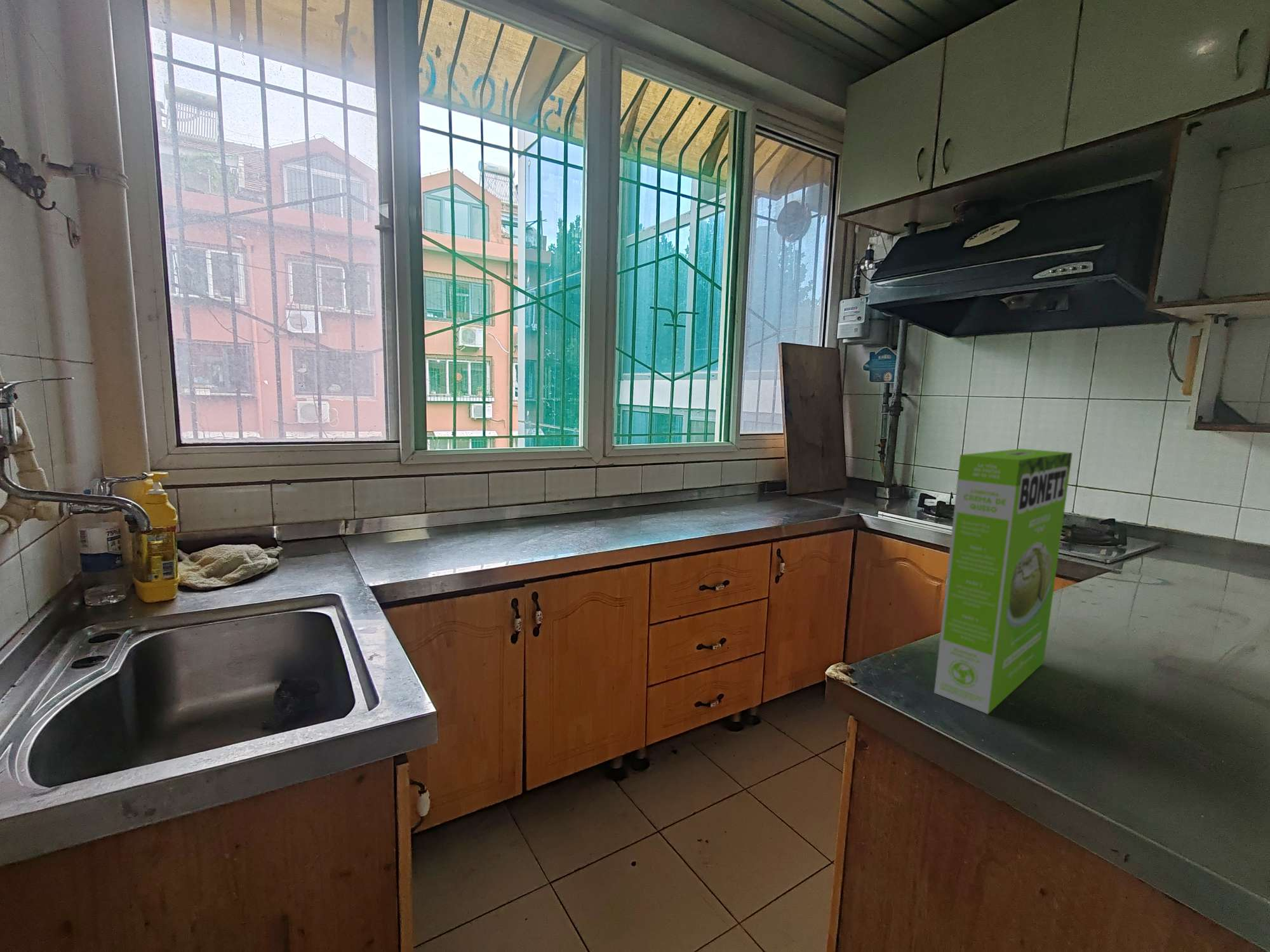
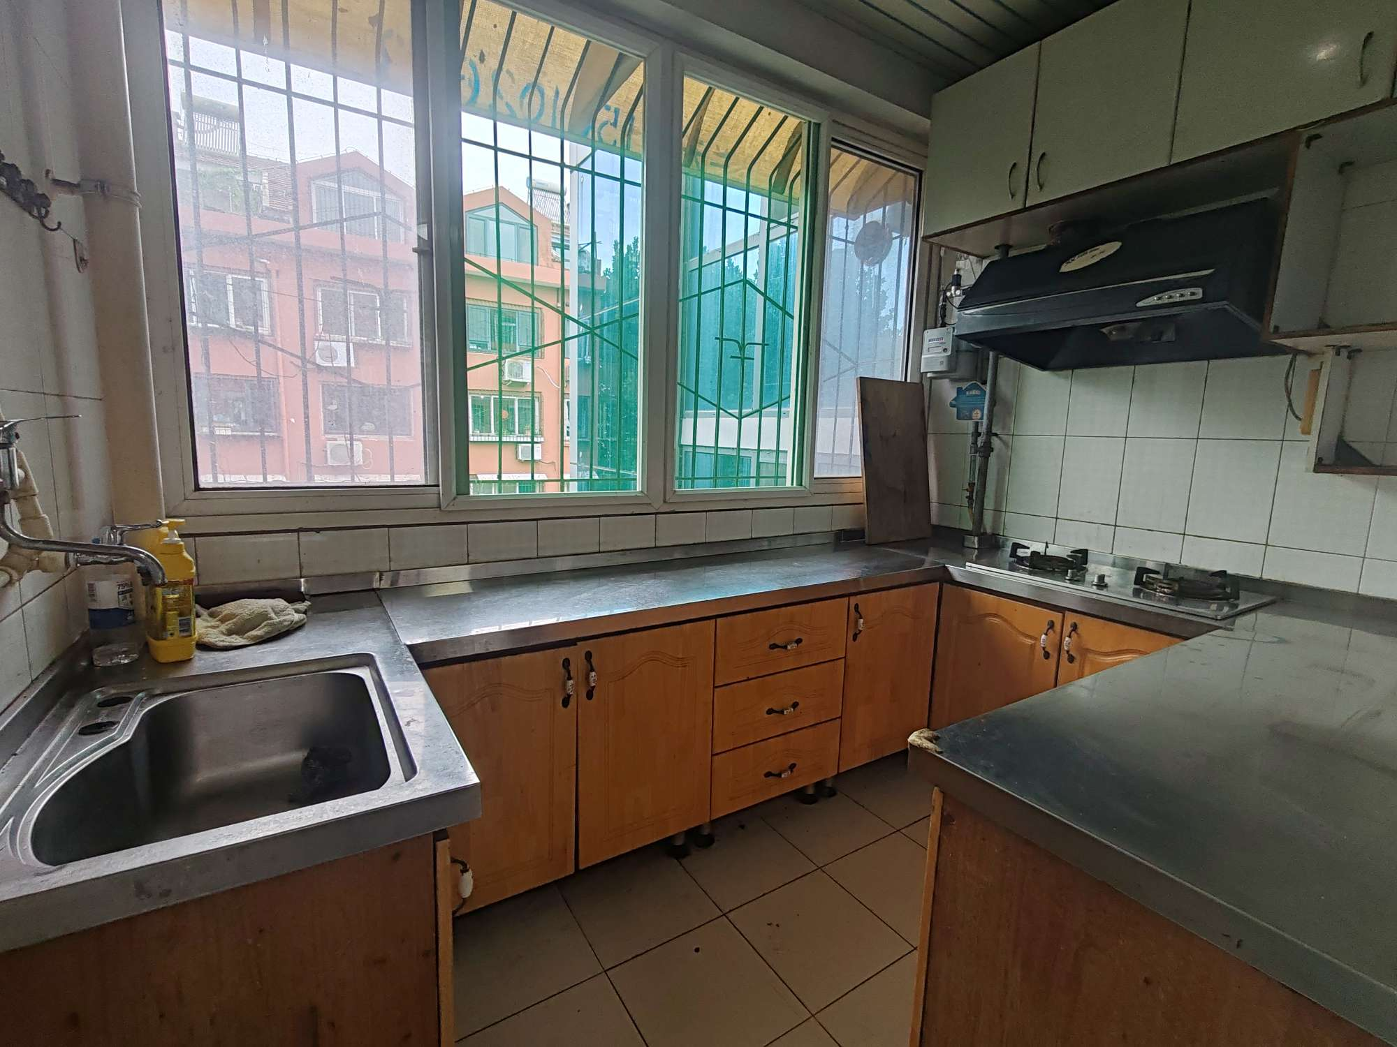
- cake mix box [933,448,1073,715]
